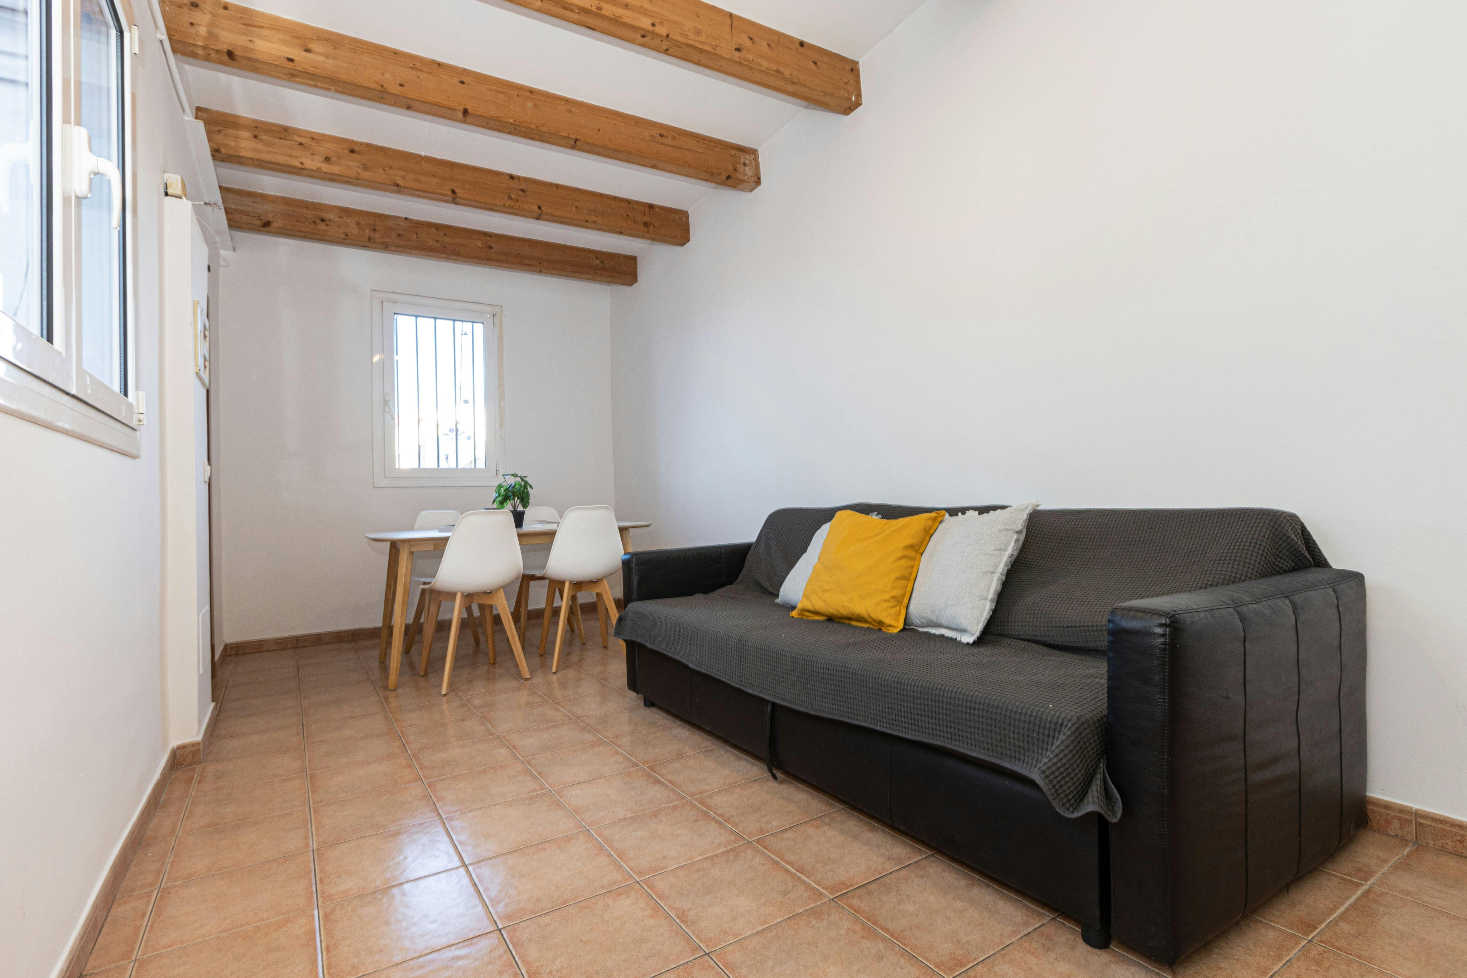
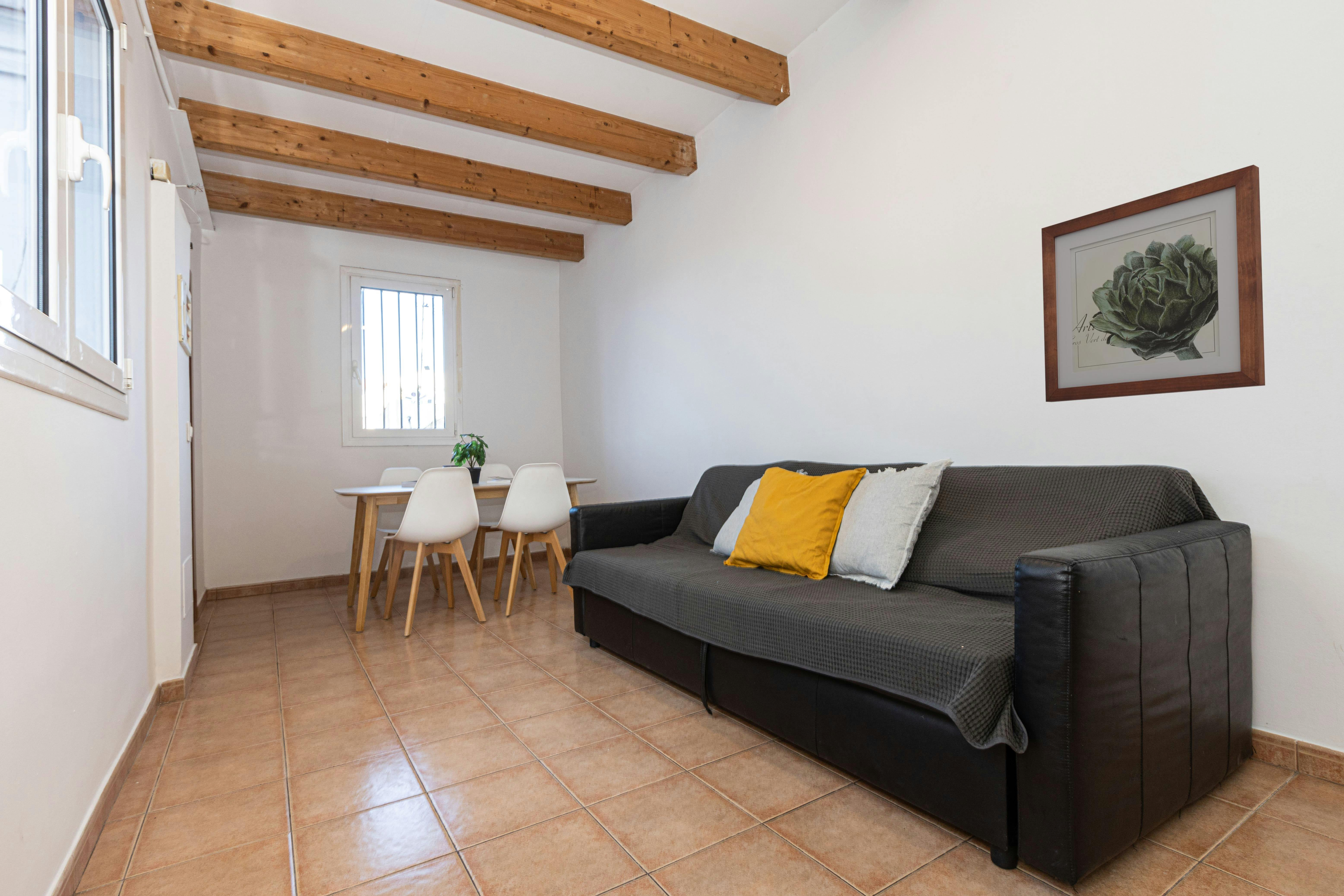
+ wall art [1041,164,1266,403]
